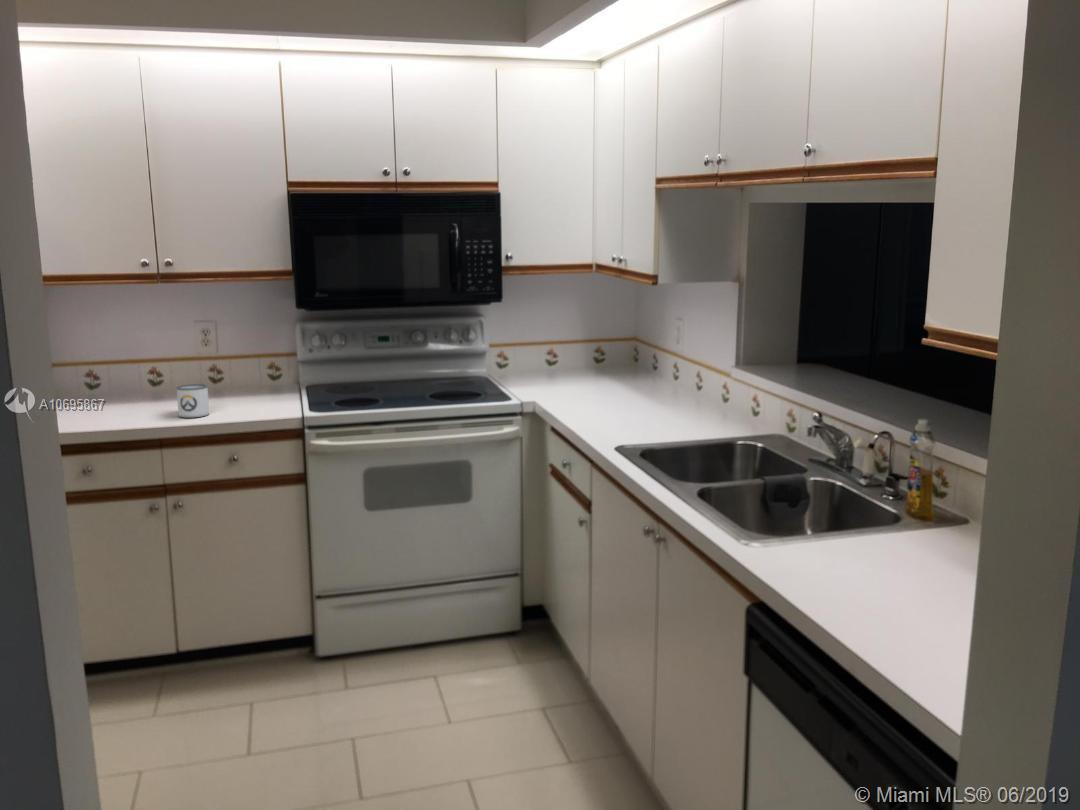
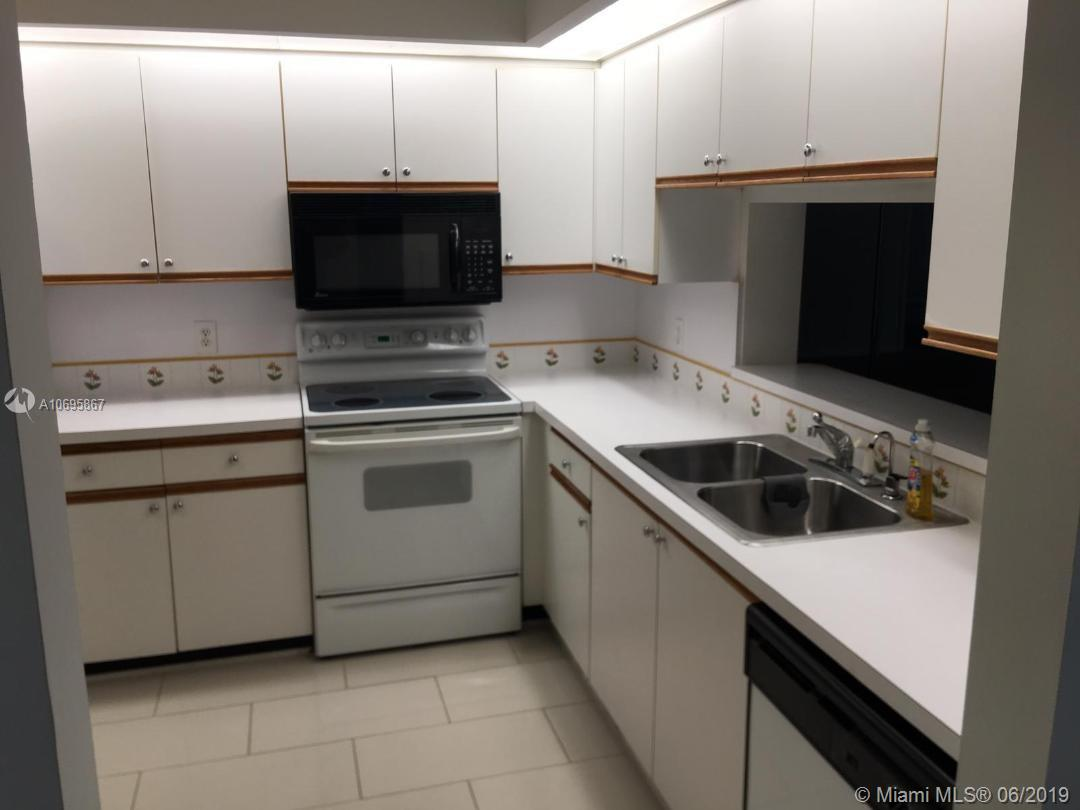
- mug [176,383,210,418]
